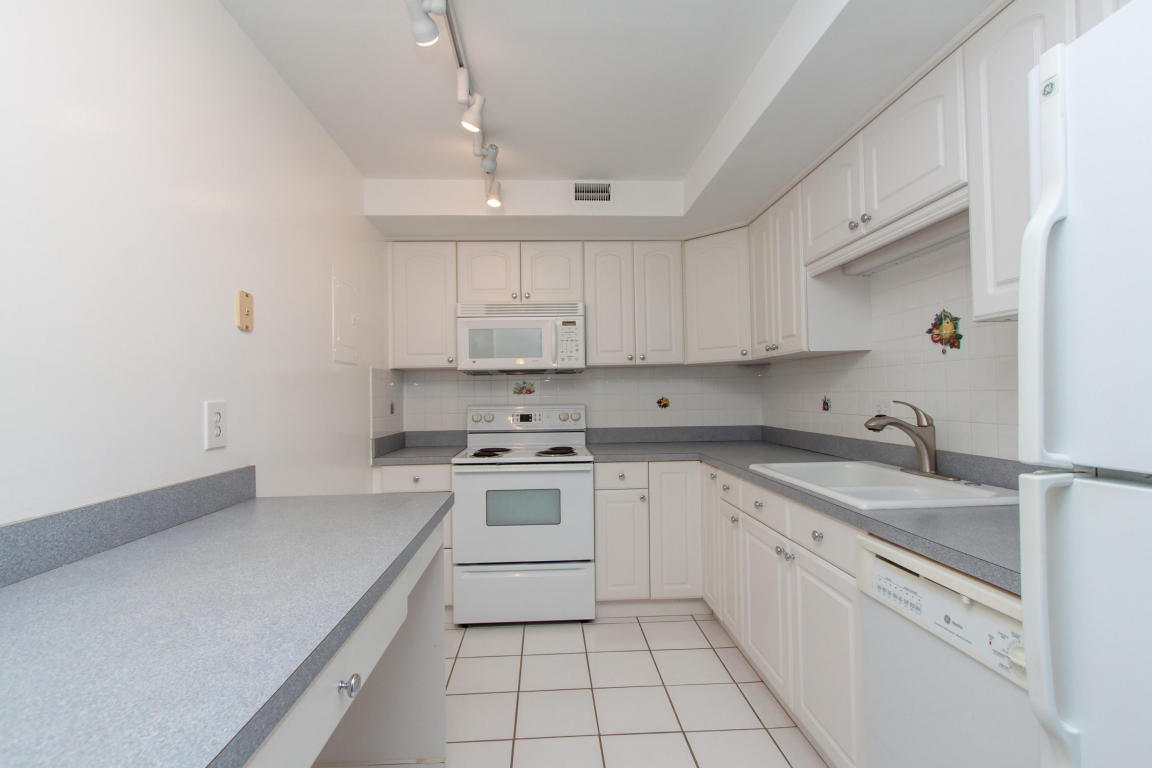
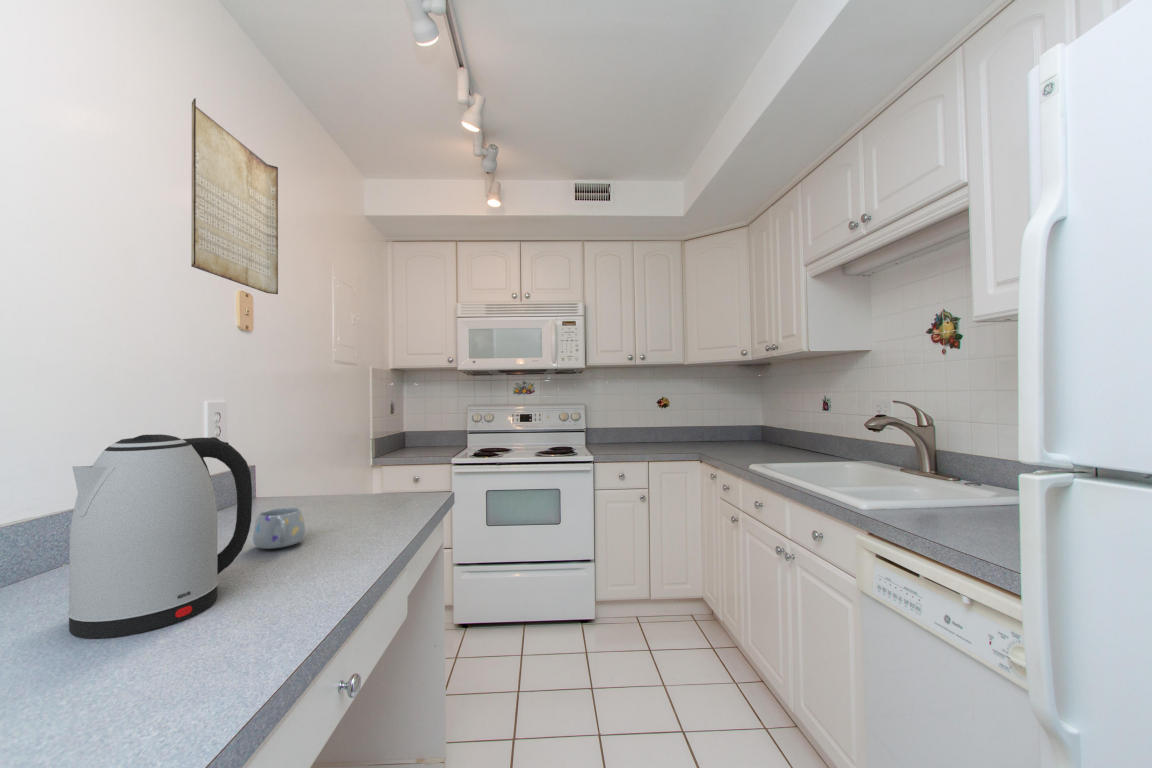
+ mug [252,506,307,550]
+ kettle [66,433,253,640]
+ periodic table [190,97,279,295]
